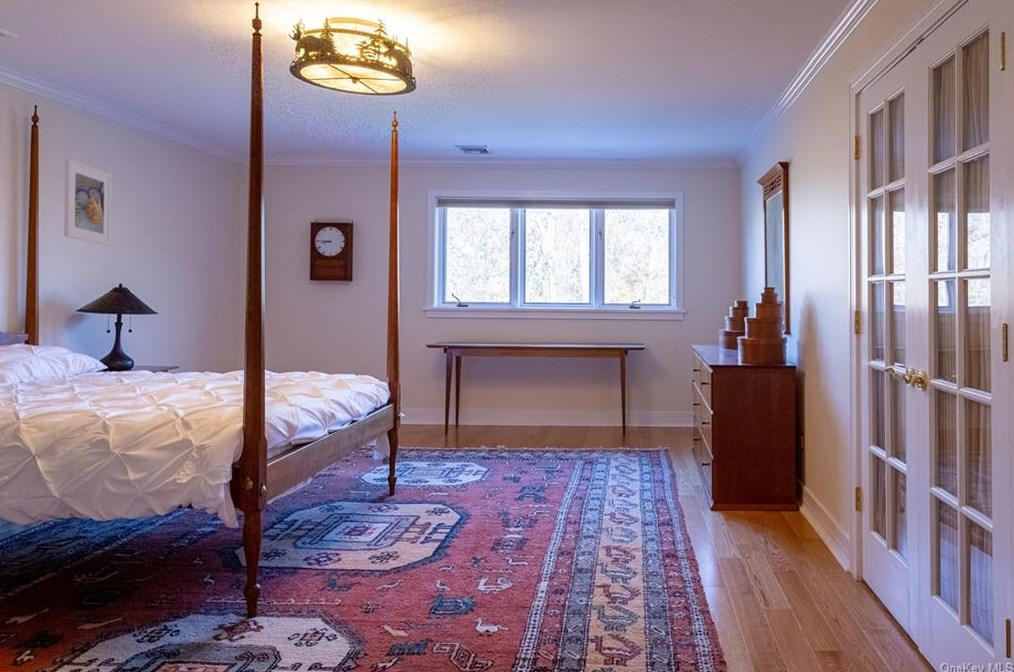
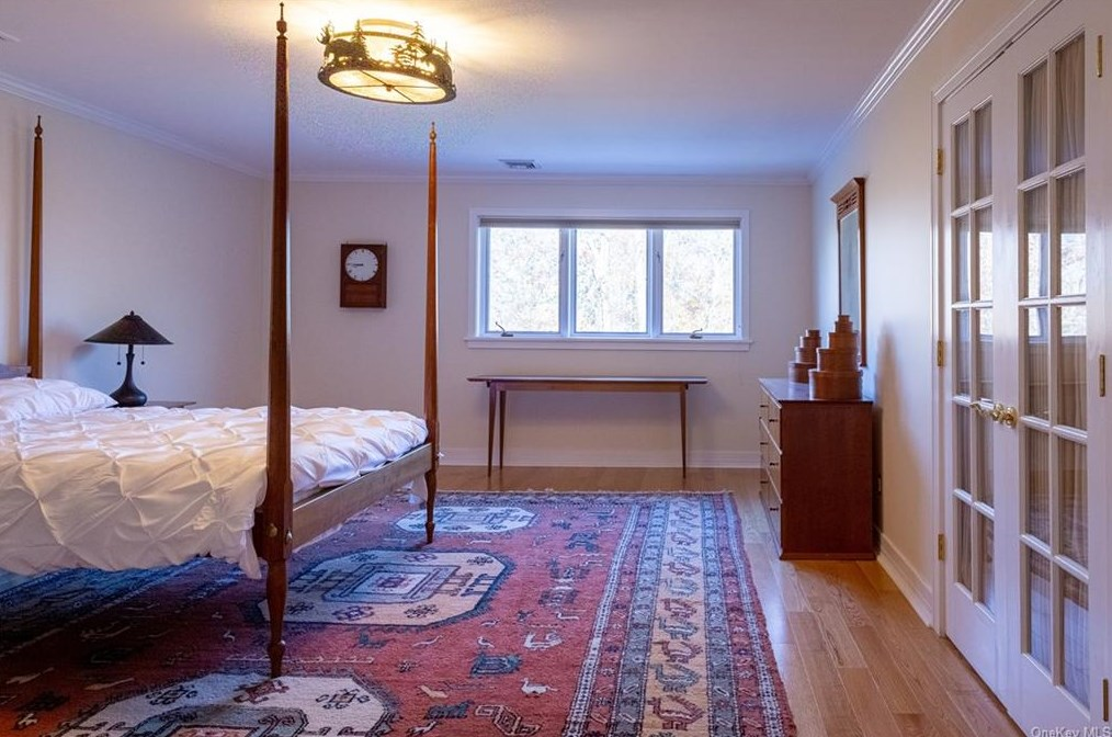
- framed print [63,158,113,246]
